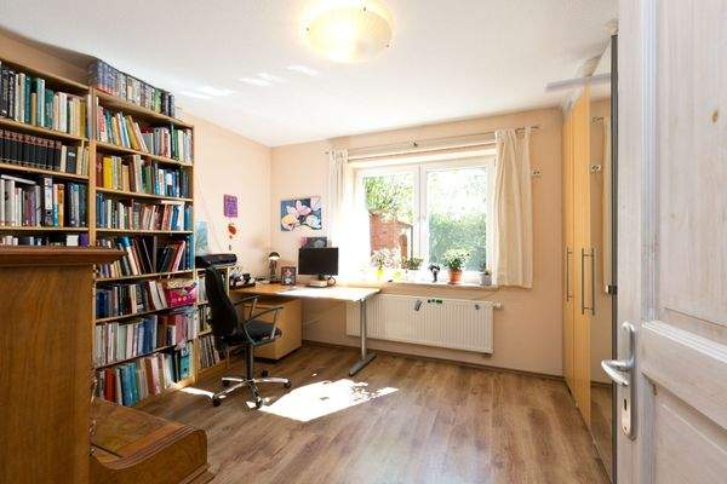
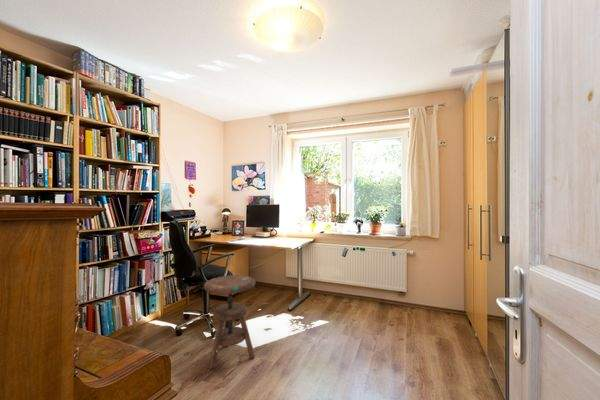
+ side table [203,274,256,371]
